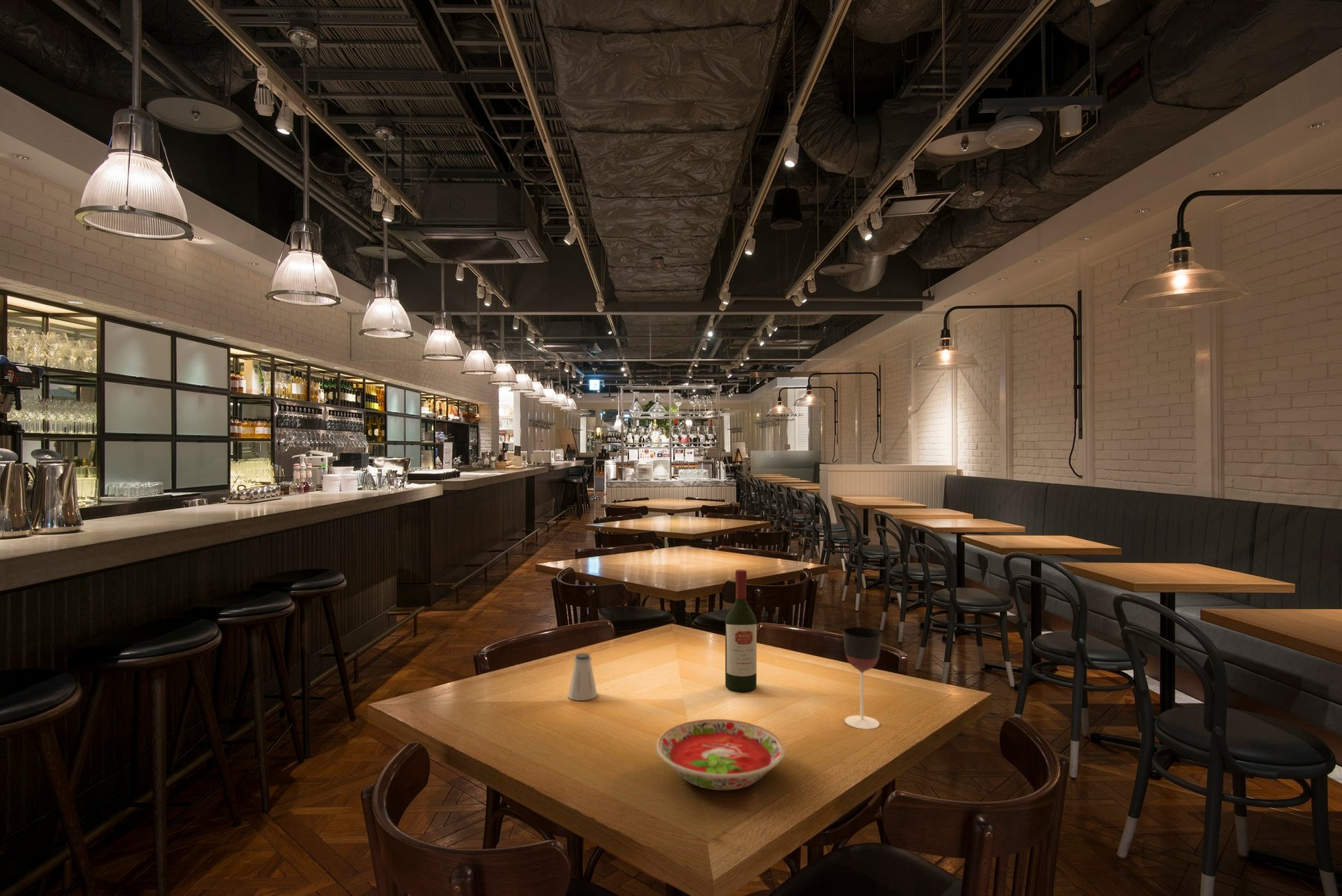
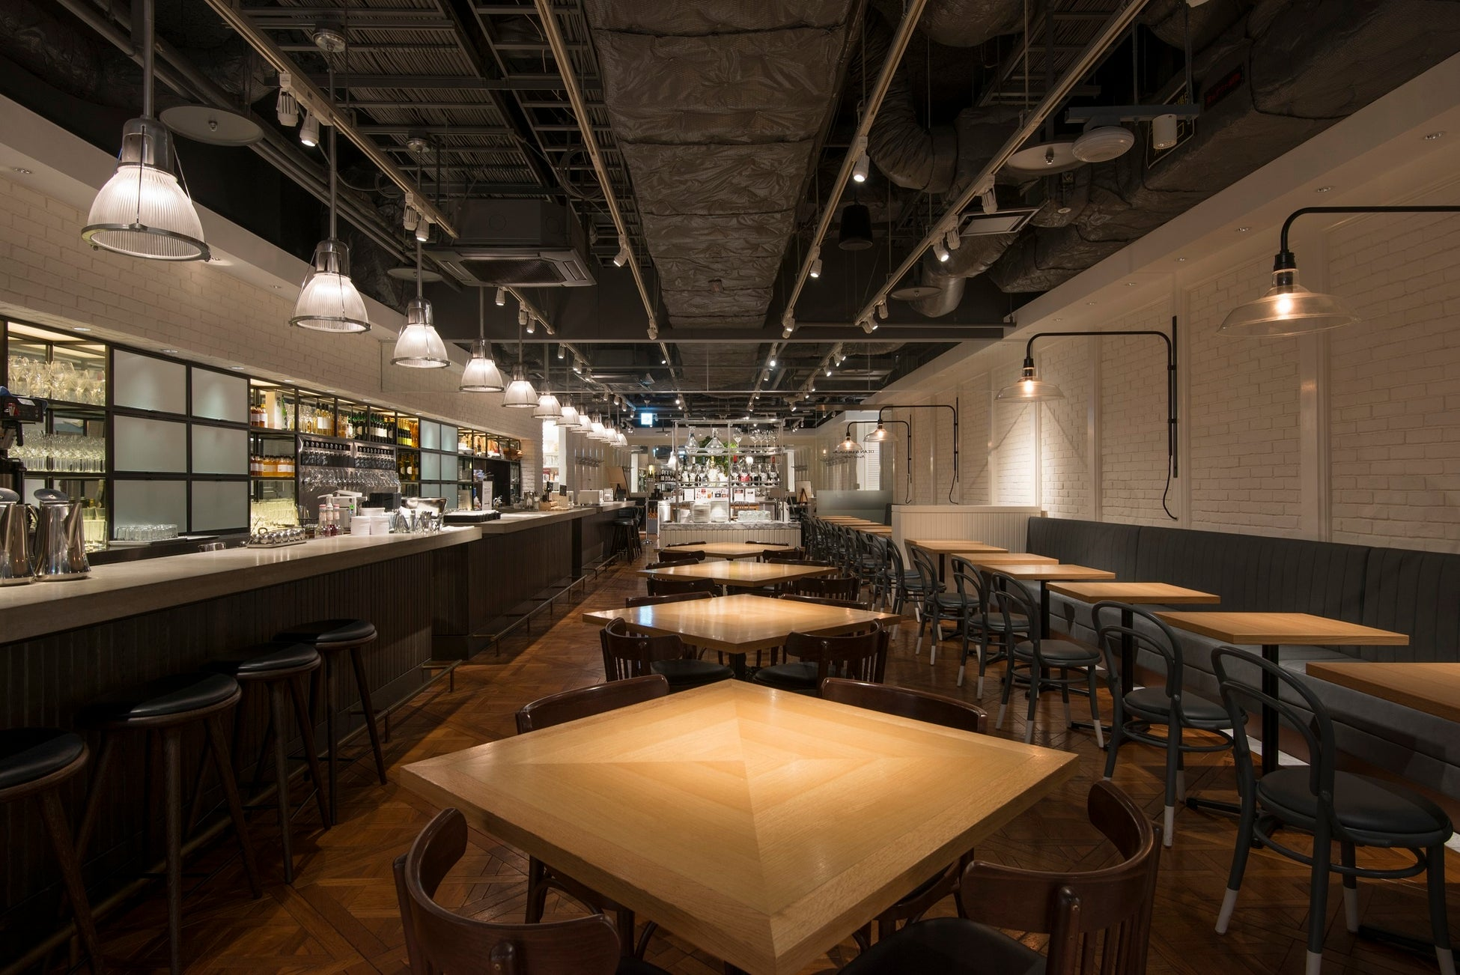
- bowl [656,718,785,791]
- wine bottle [725,569,757,692]
- wineglass [843,626,882,730]
- saltshaker [567,652,597,701]
